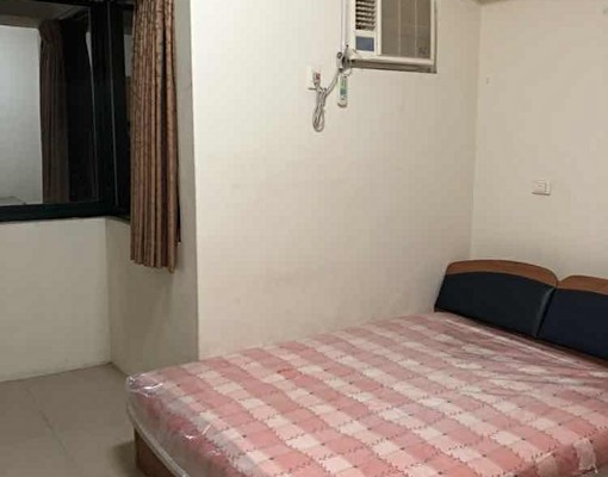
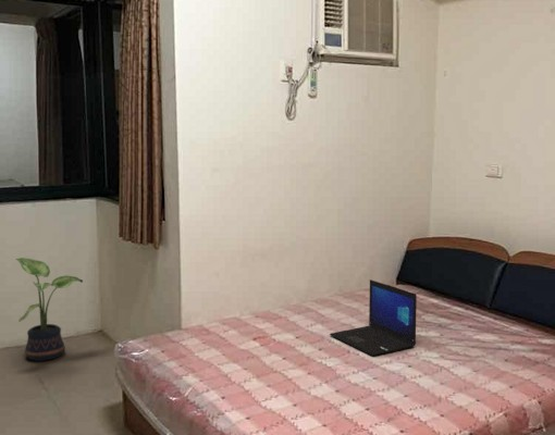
+ potted plant [15,257,84,362]
+ laptop [329,278,418,357]
